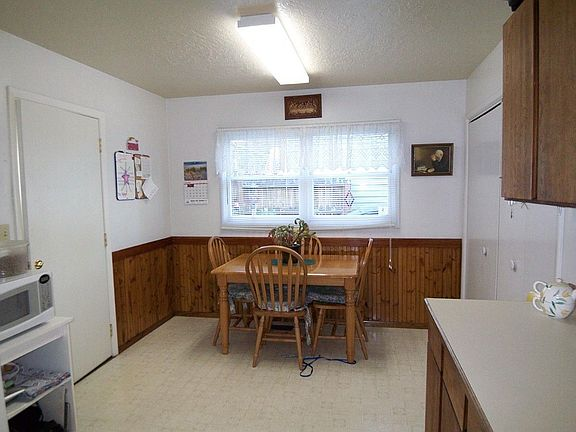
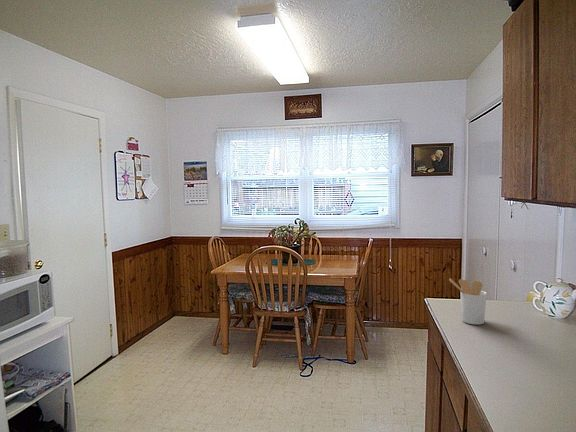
+ utensil holder [448,277,488,326]
